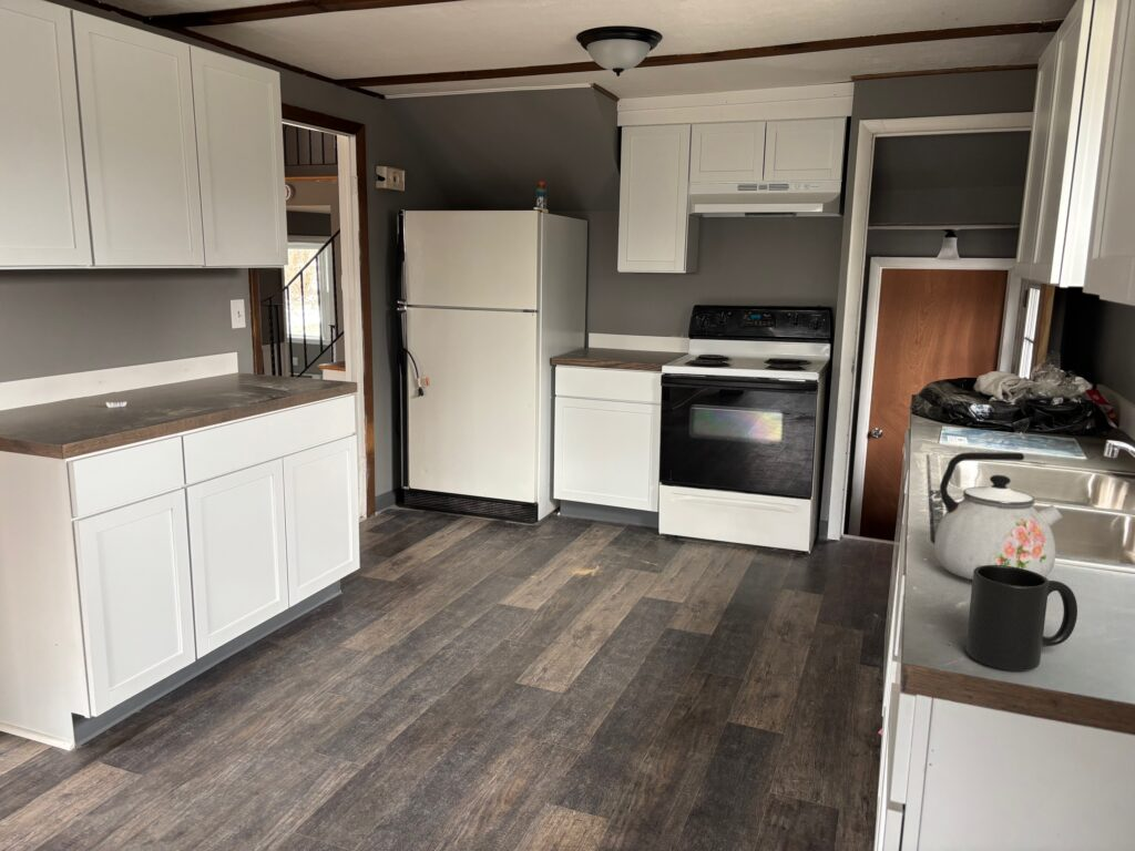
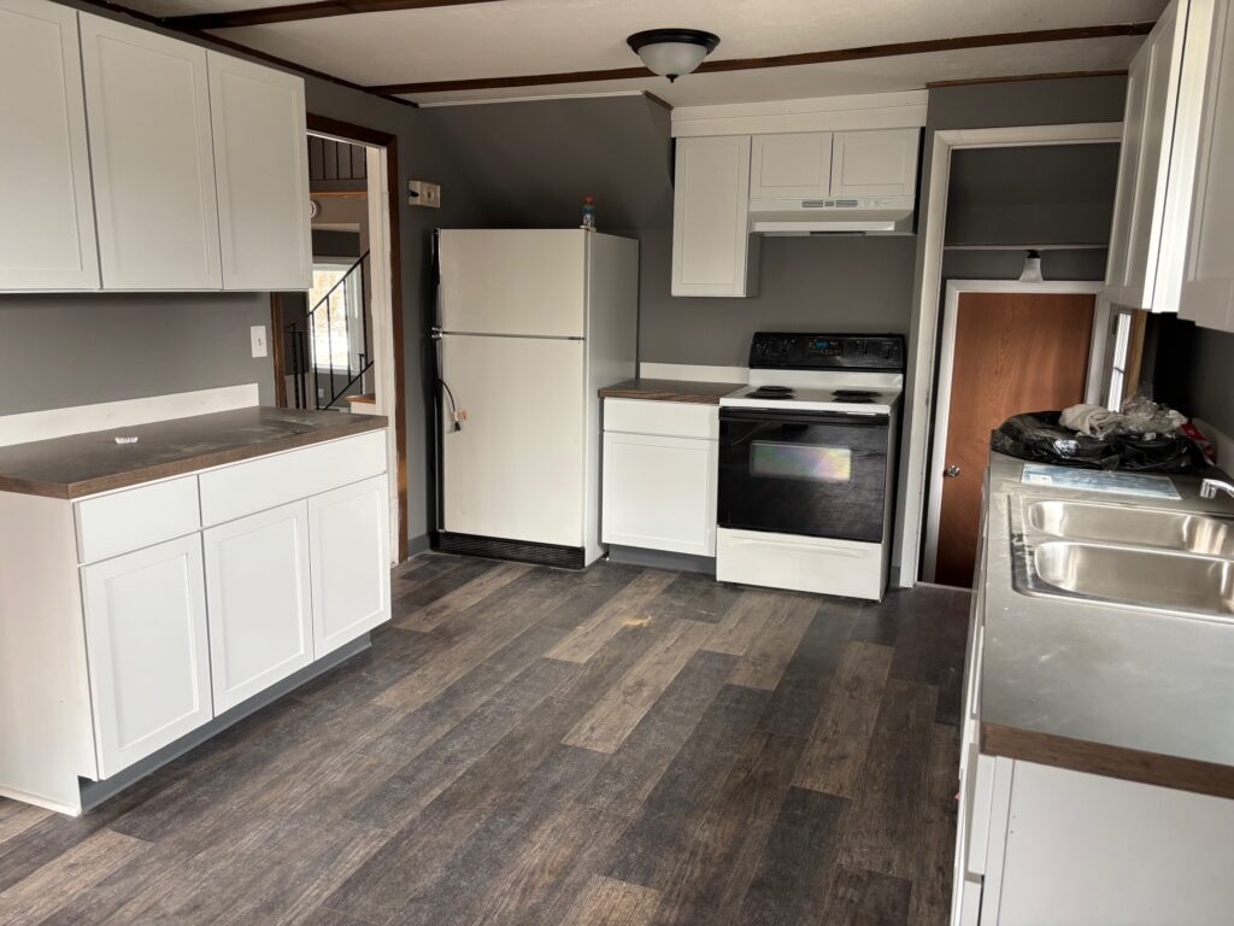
- mug [964,565,1078,671]
- kettle [933,451,1064,581]
